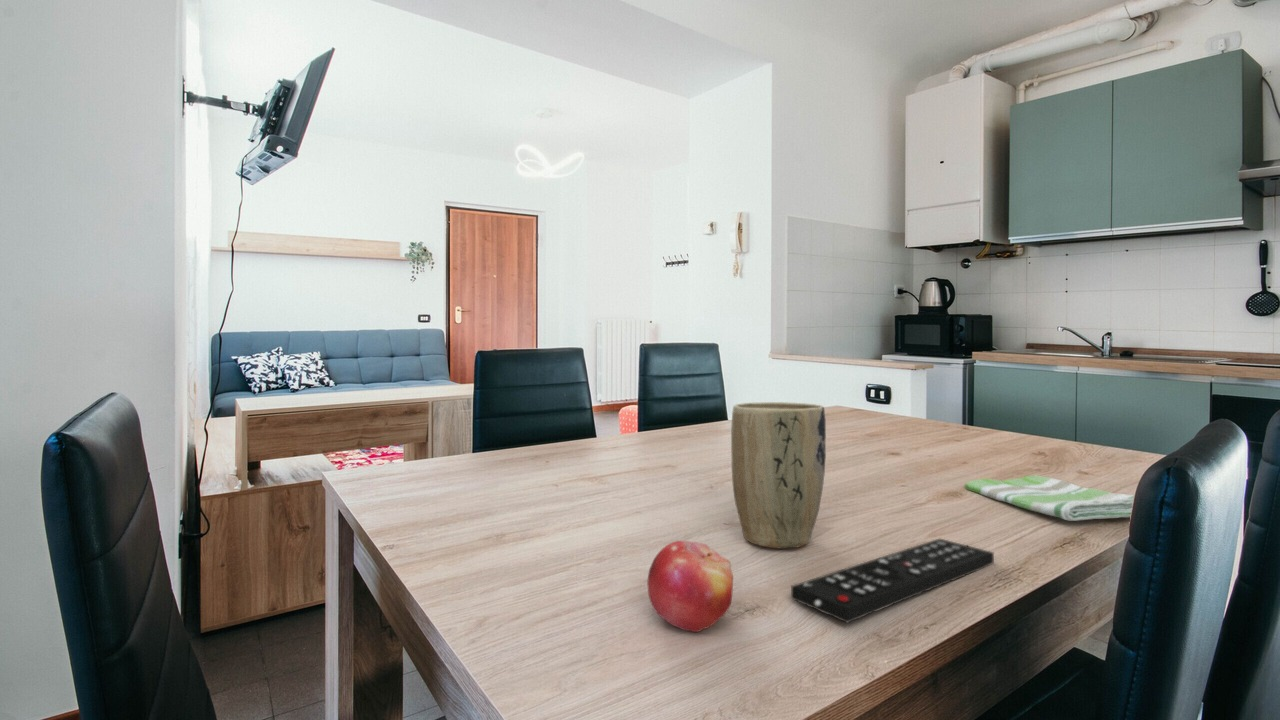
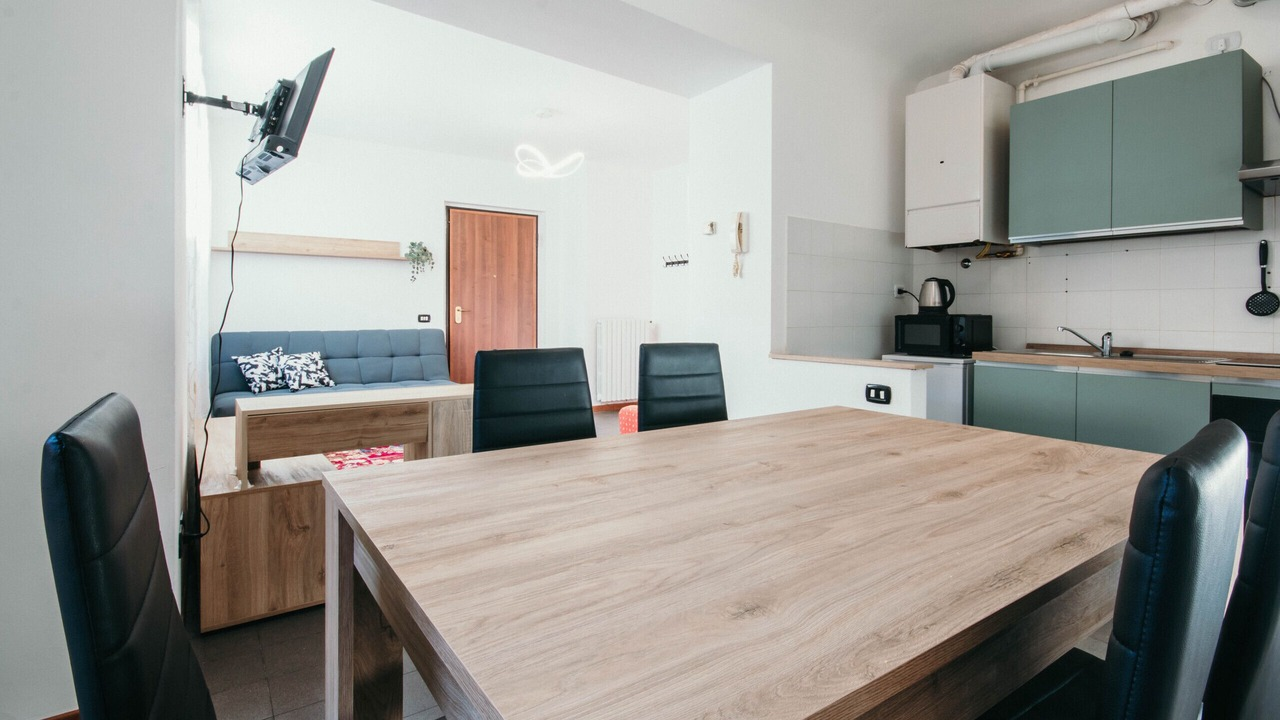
- fruit [646,540,734,633]
- plant pot [730,401,827,550]
- remote control [790,538,995,624]
- dish towel [964,474,1135,522]
